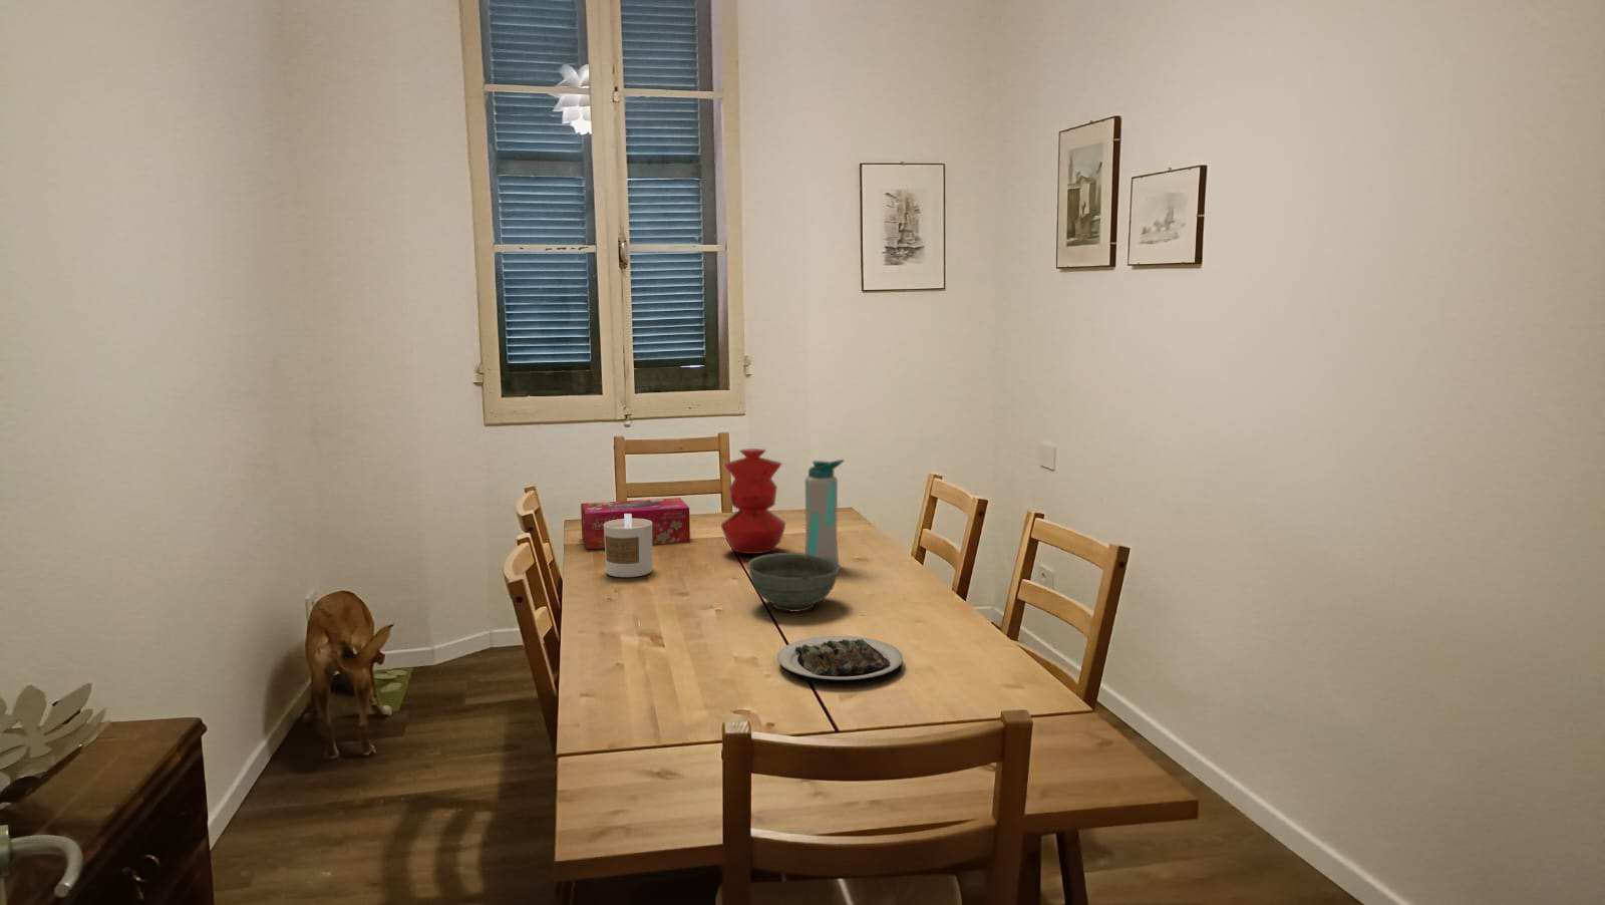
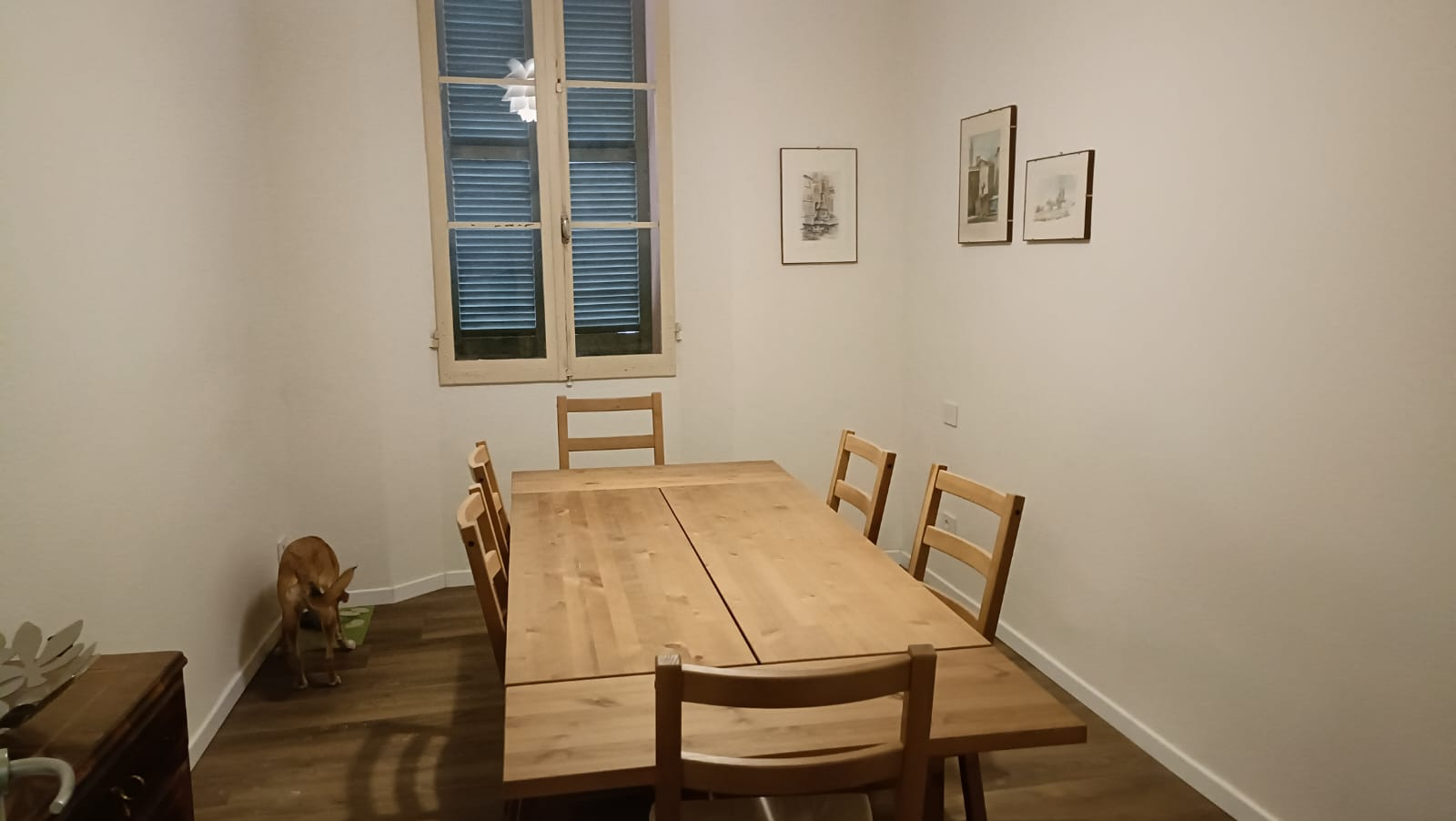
- bowl [746,552,841,613]
- tissue box [580,497,691,550]
- candle [604,514,653,578]
- water bottle [804,459,844,563]
- plate [776,635,904,686]
- vase [720,448,786,554]
